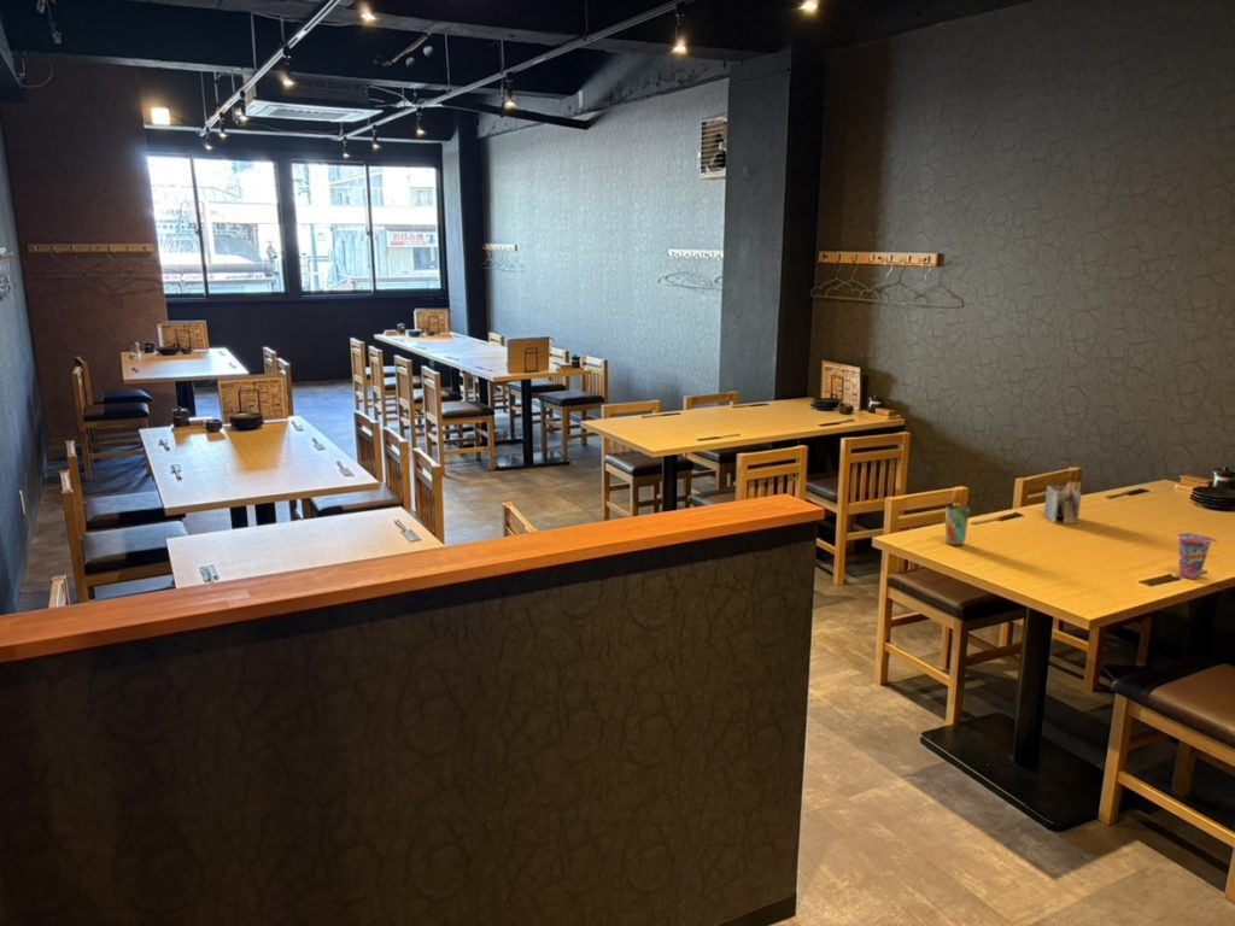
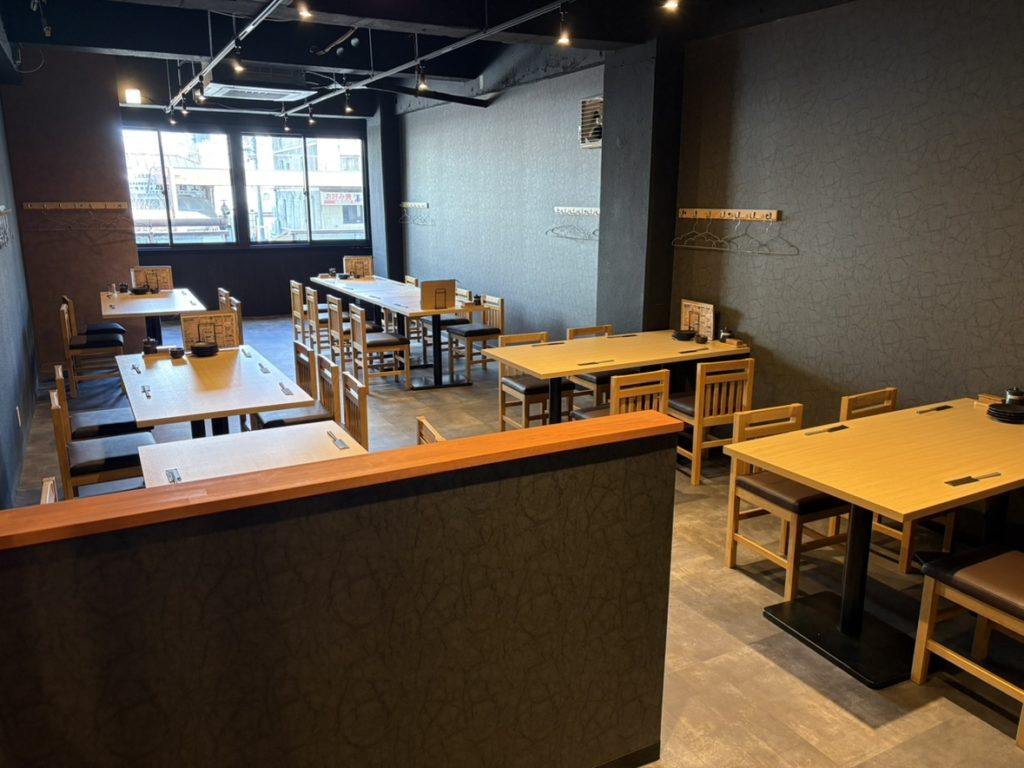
- cup [943,504,971,546]
- napkin holder [1043,480,1083,524]
- cup [1177,532,1218,580]
